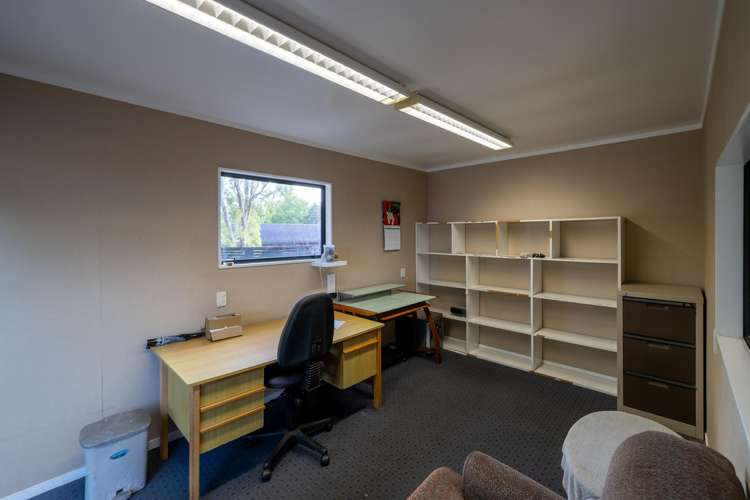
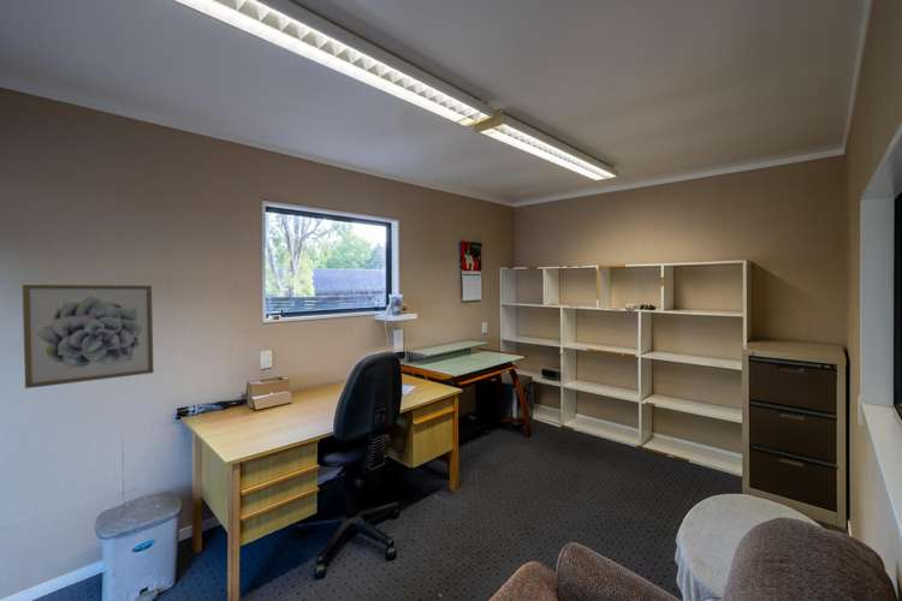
+ wall art [22,284,155,389]
